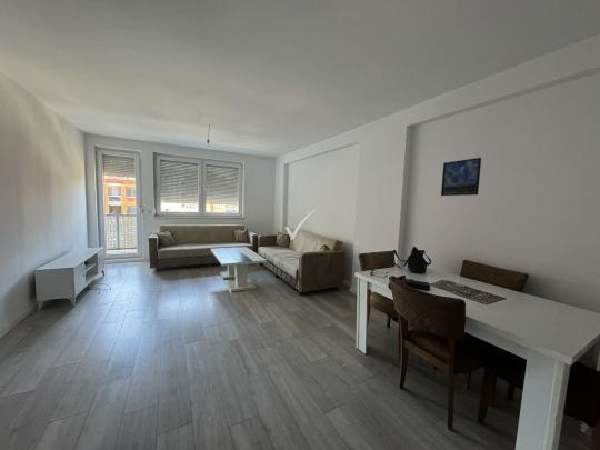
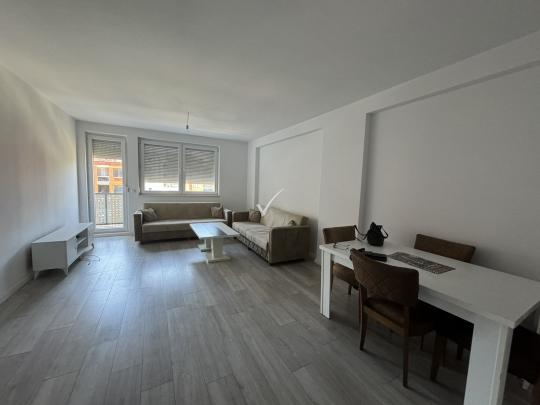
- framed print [440,157,482,197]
